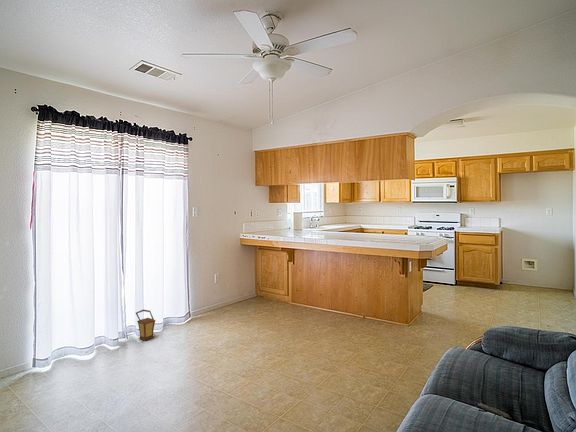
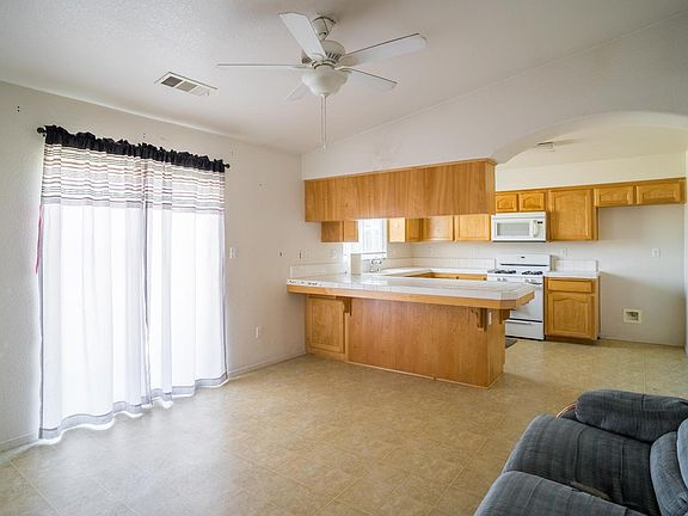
- lantern [135,308,157,342]
